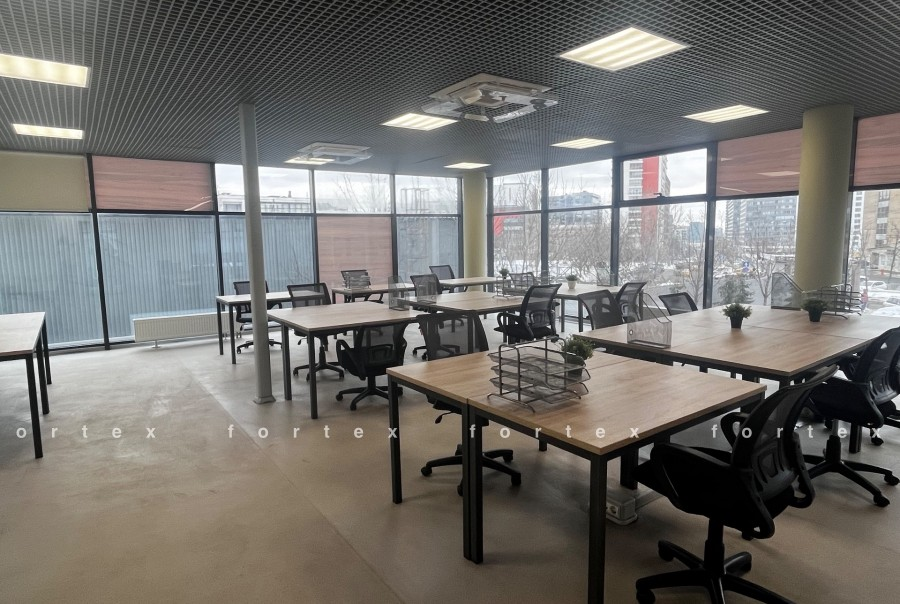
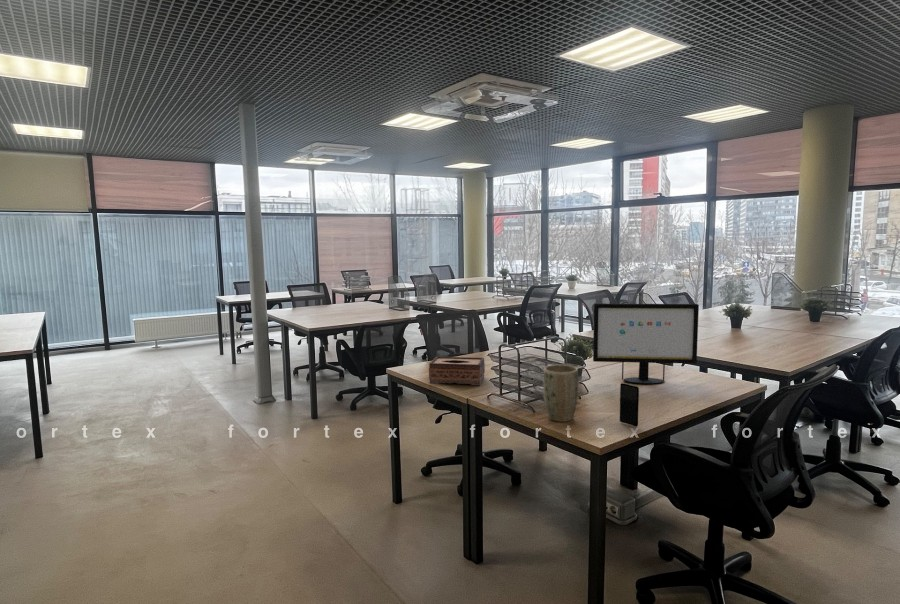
+ smartphone [619,382,640,427]
+ tissue box [428,356,486,386]
+ plant pot [542,364,579,423]
+ computer monitor [592,303,700,385]
